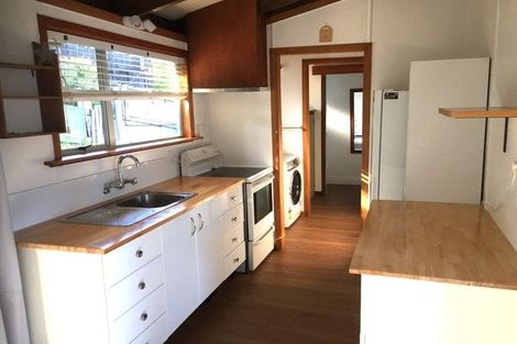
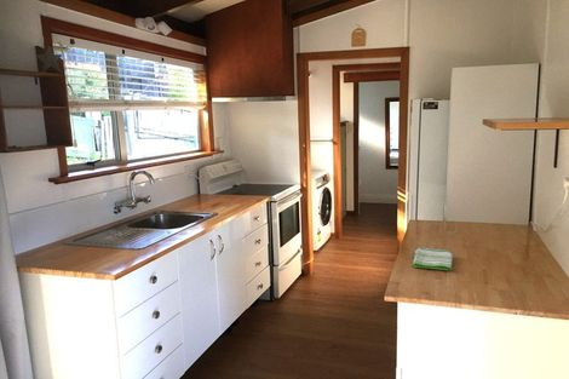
+ dish towel [412,246,454,272]
